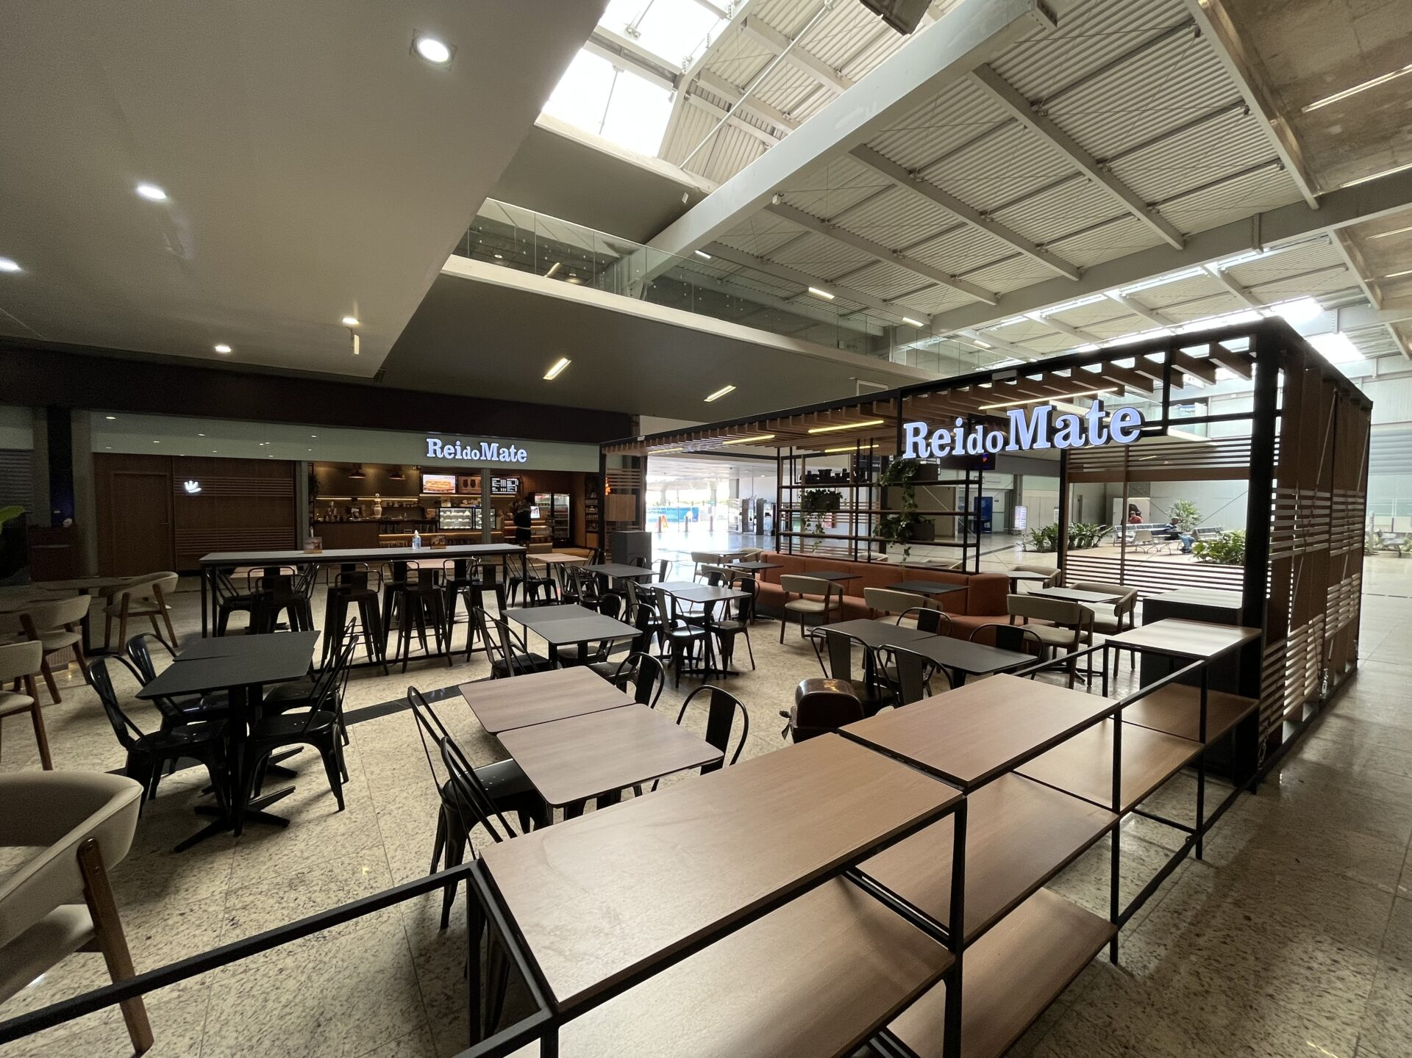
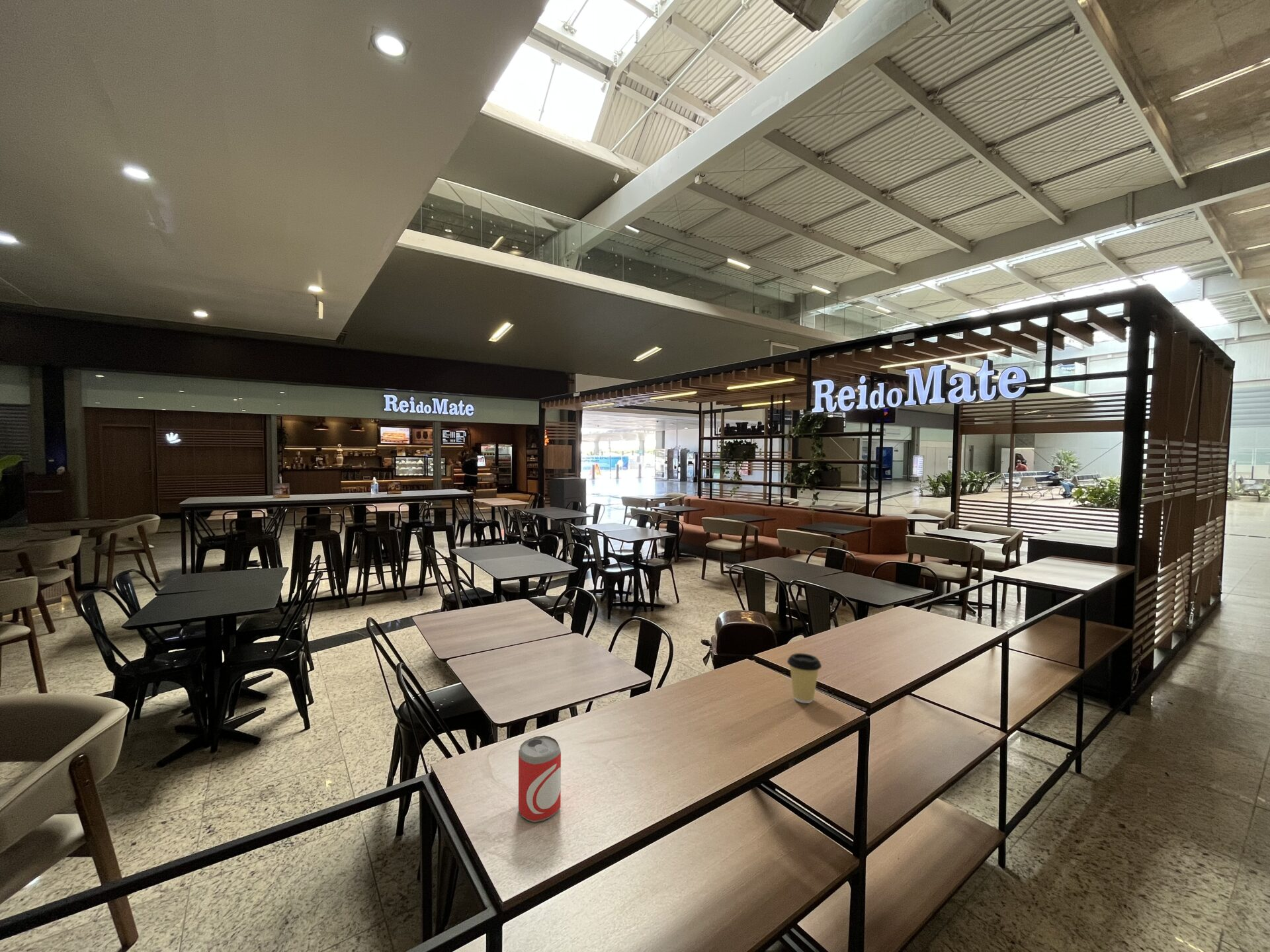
+ coffee cup [786,653,822,704]
+ beer can [518,735,562,823]
